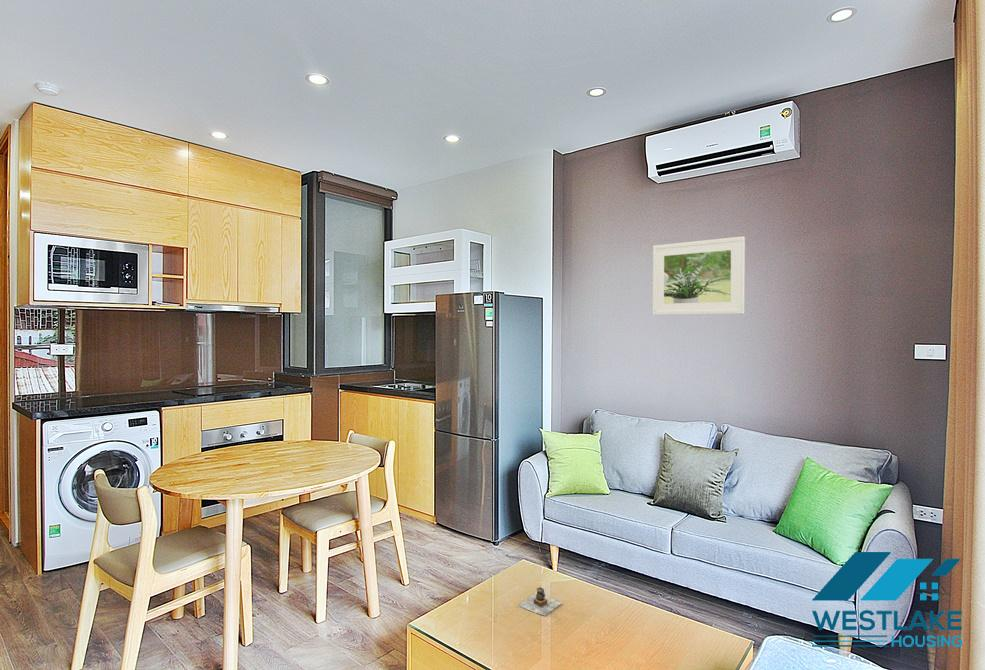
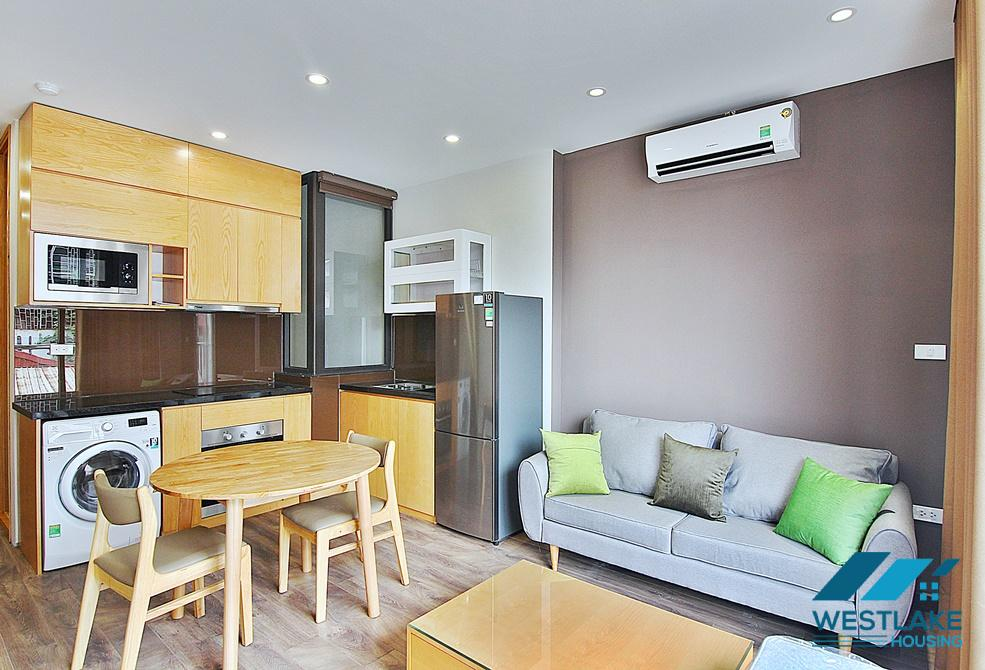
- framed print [652,235,746,316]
- teapot [518,586,563,617]
